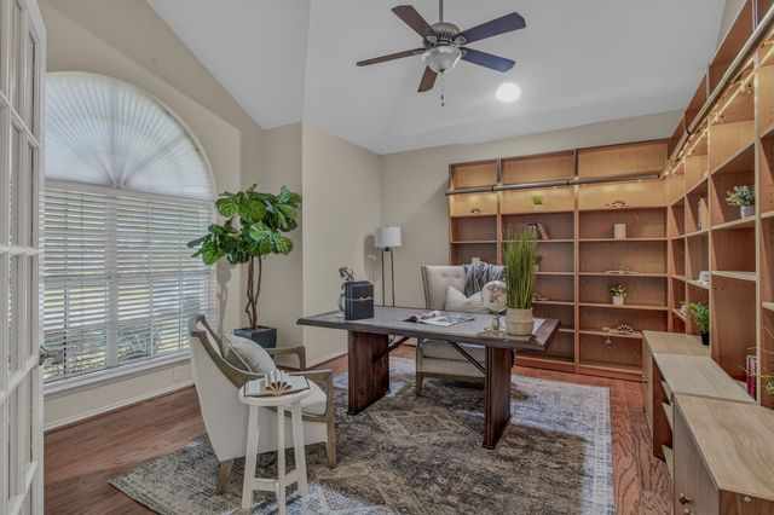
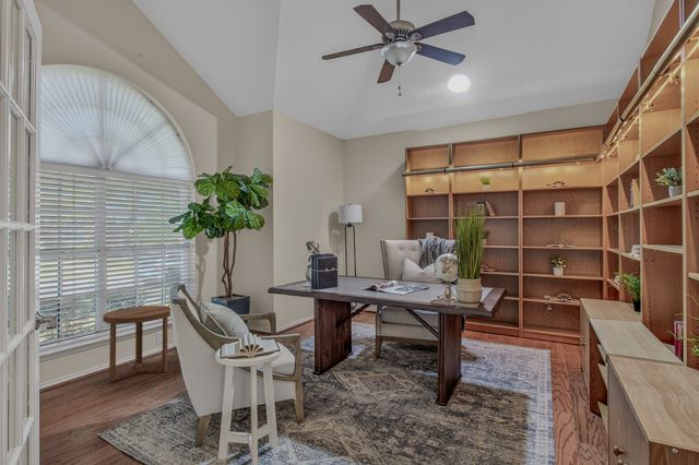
+ side table [102,305,171,383]
